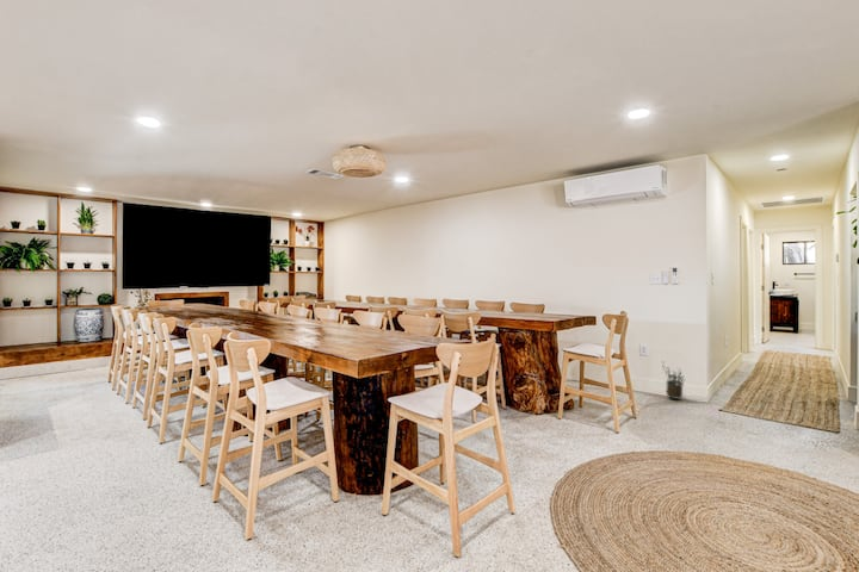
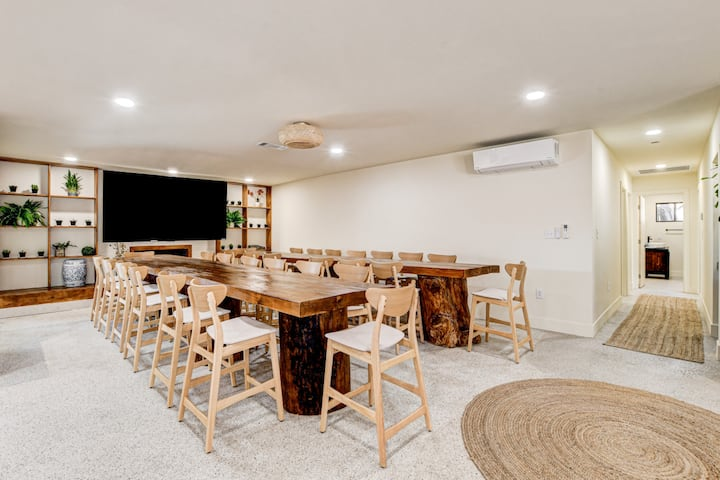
- potted plant [661,360,686,400]
